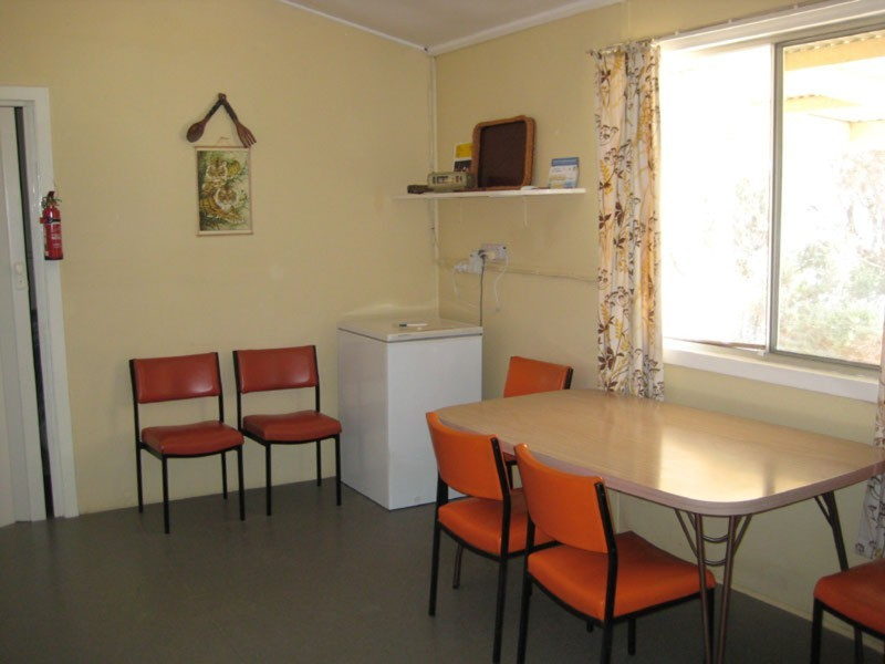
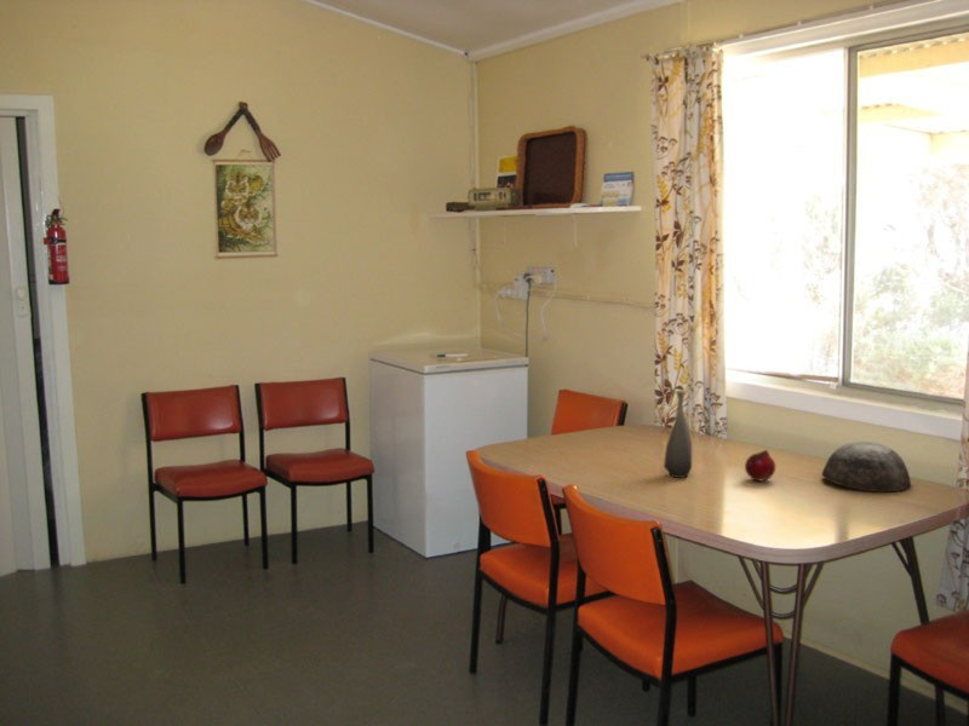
+ bowl [820,440,912,492]
+ fruit [744,449,776,482]
+ bottle [663,390,693,479]
